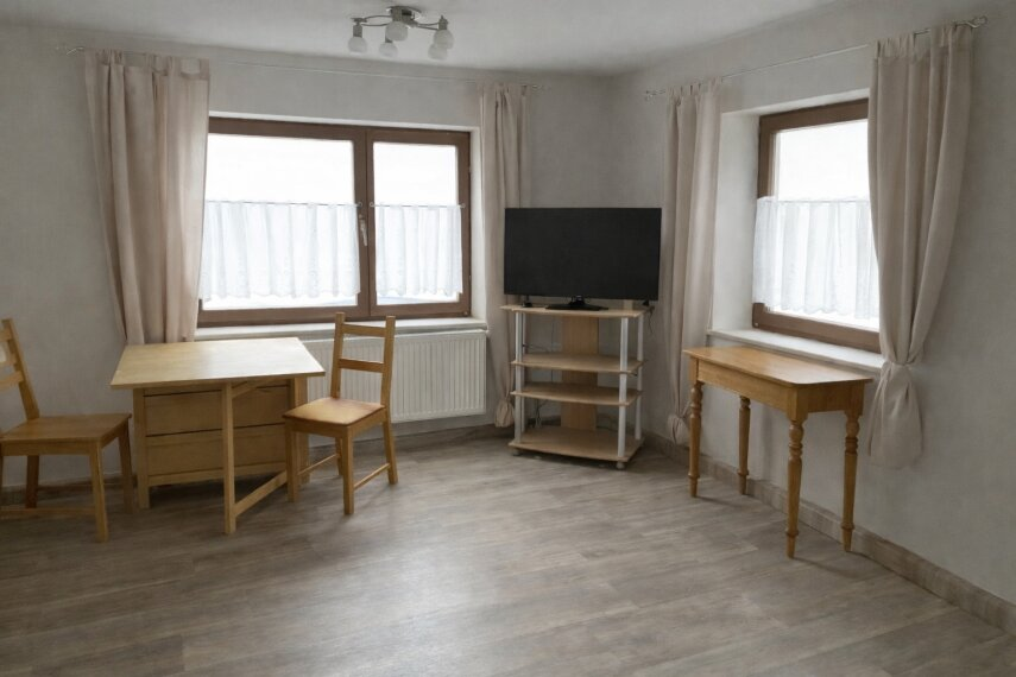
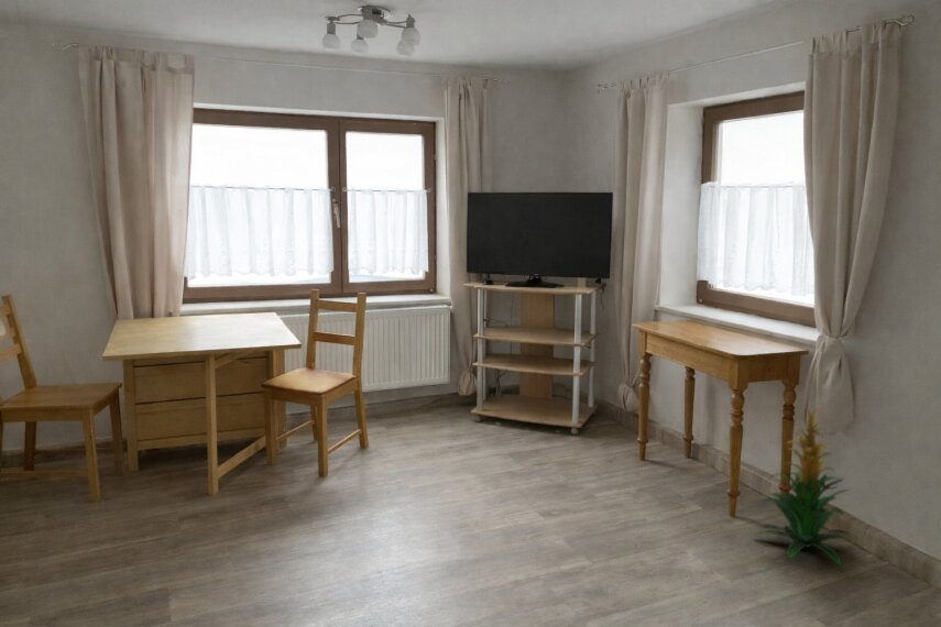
+ indoor plant [753,405,853,566]
